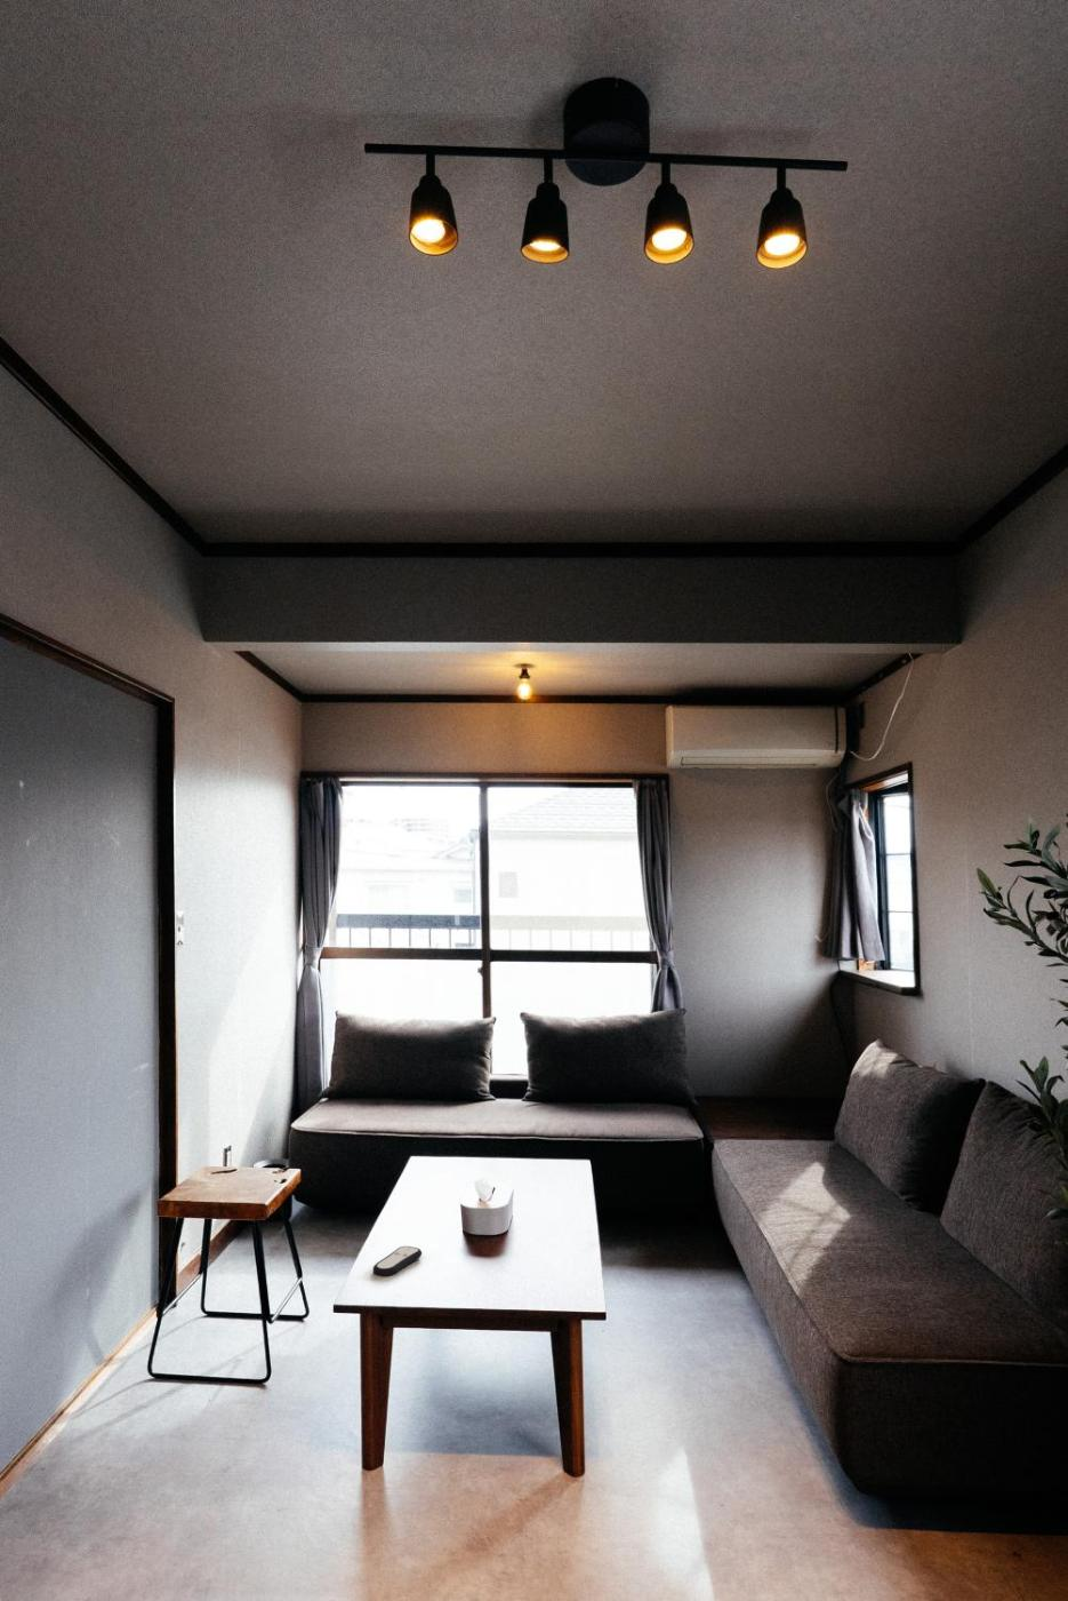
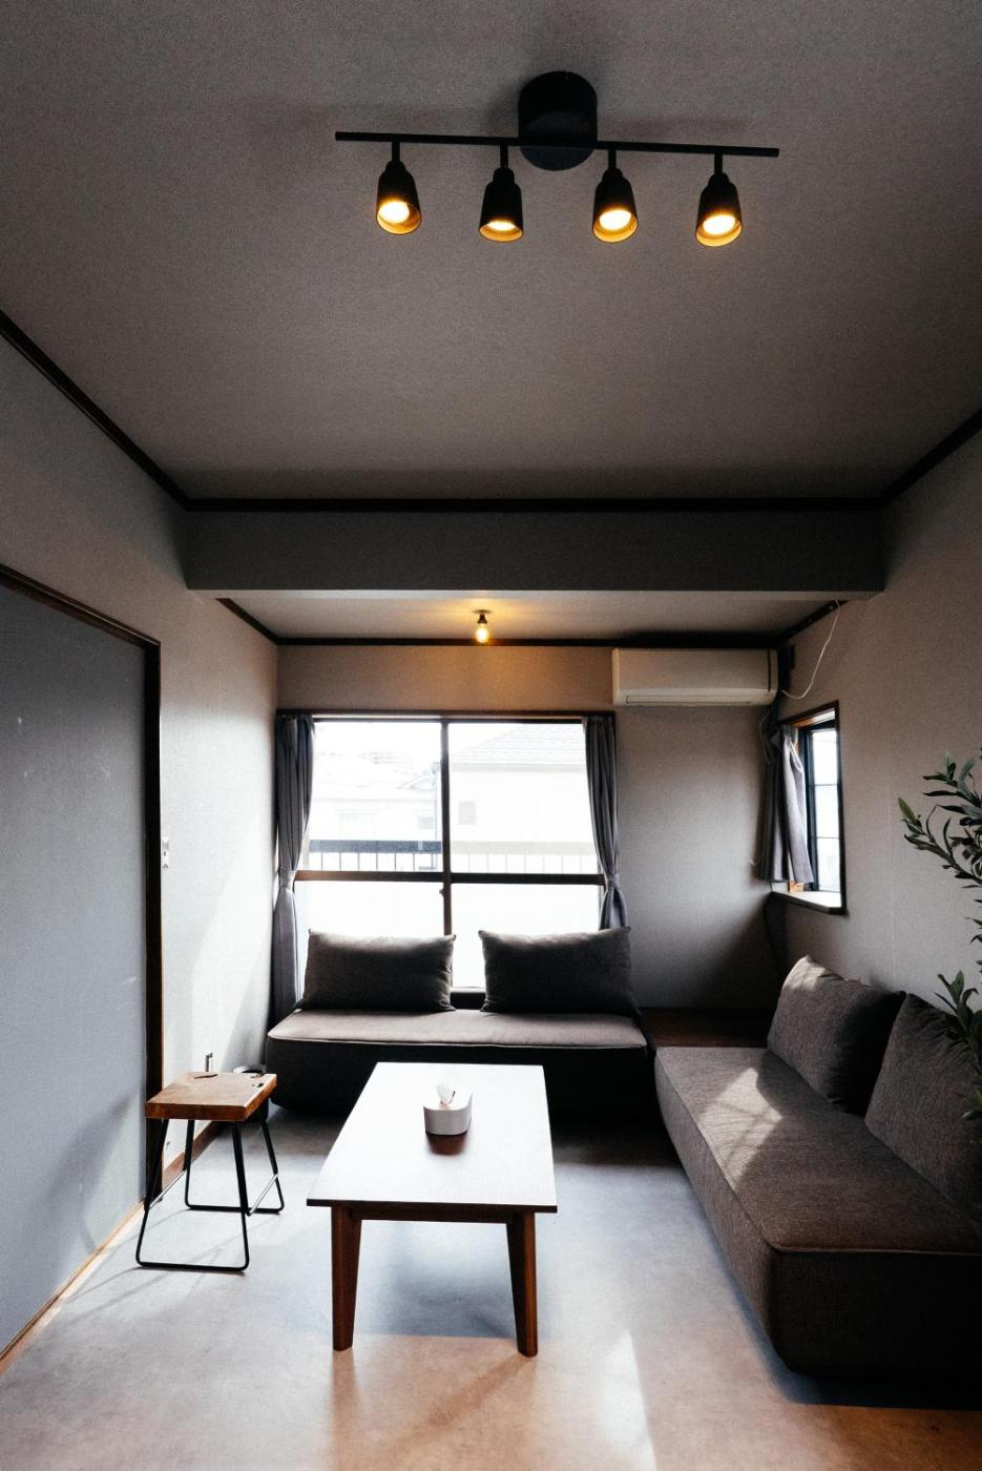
- remote control [372,1245,423,1278]
